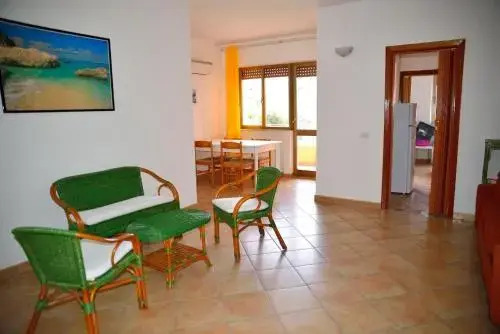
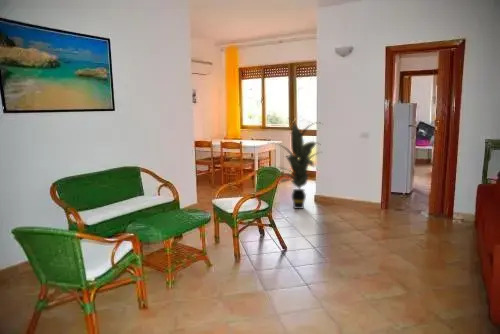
+ indoor plant [268,117,323,210]
